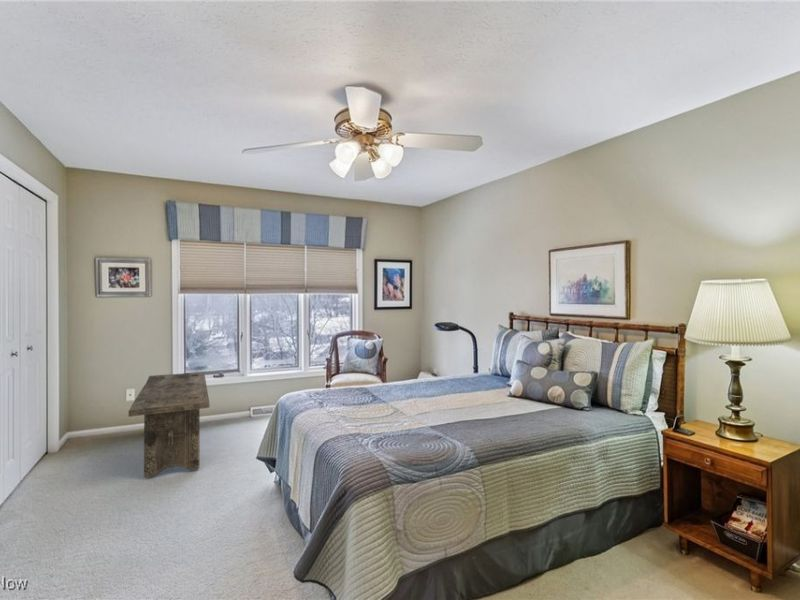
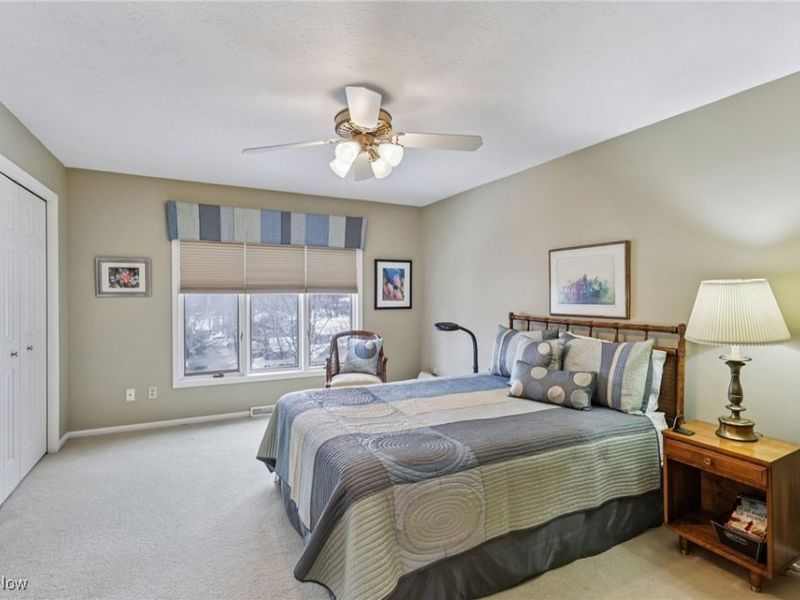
- bench [128,371,210,478]
